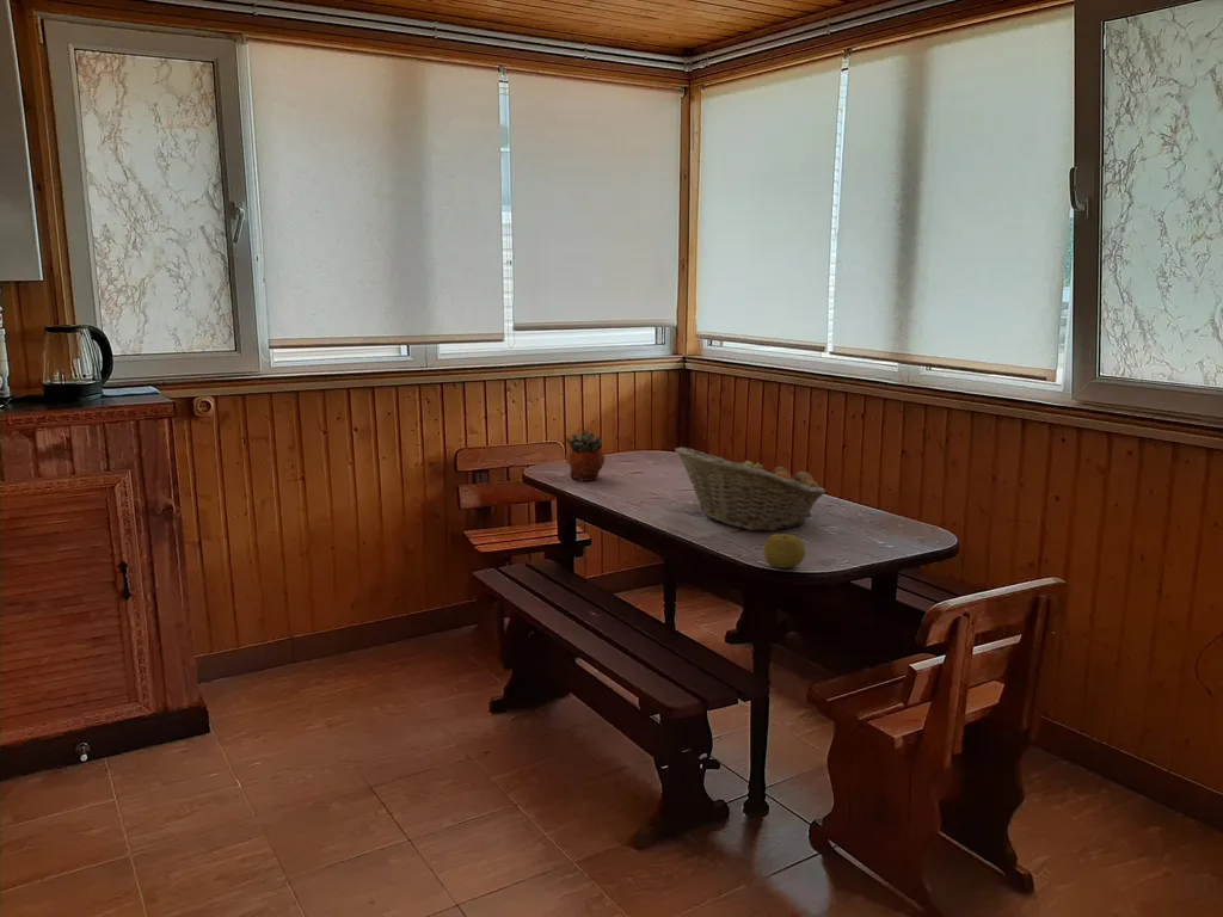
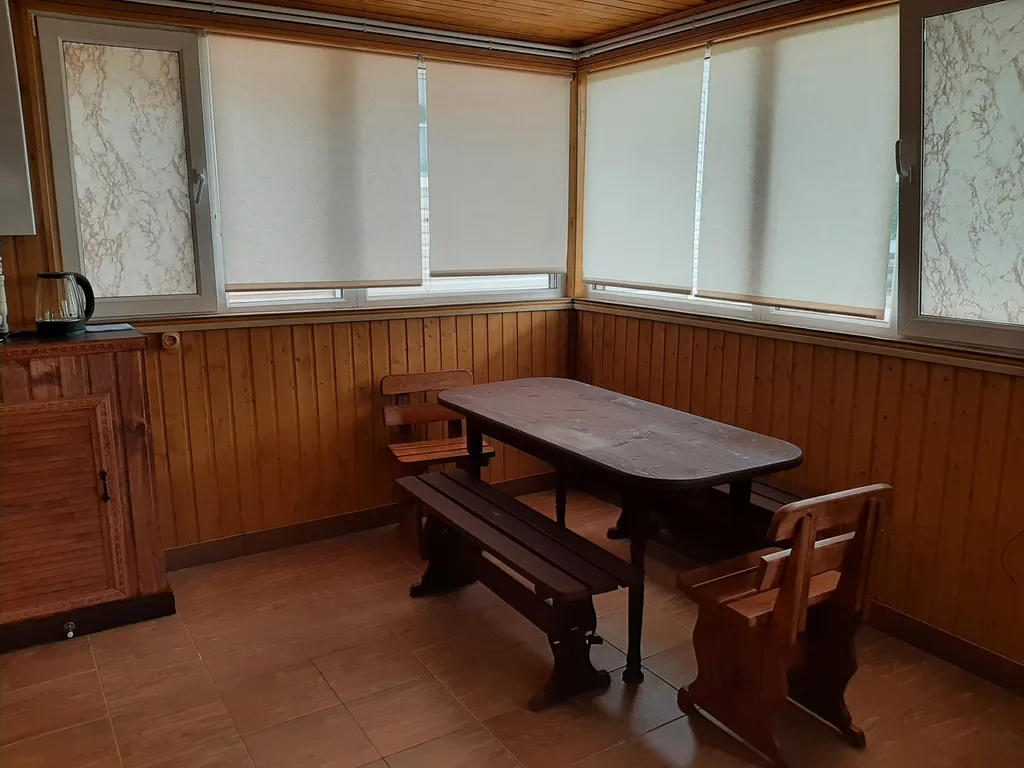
- fruit [762,533,806,568]
- fruit basket [675,445,826,531]
- succulent planter [564,429,606,482]
